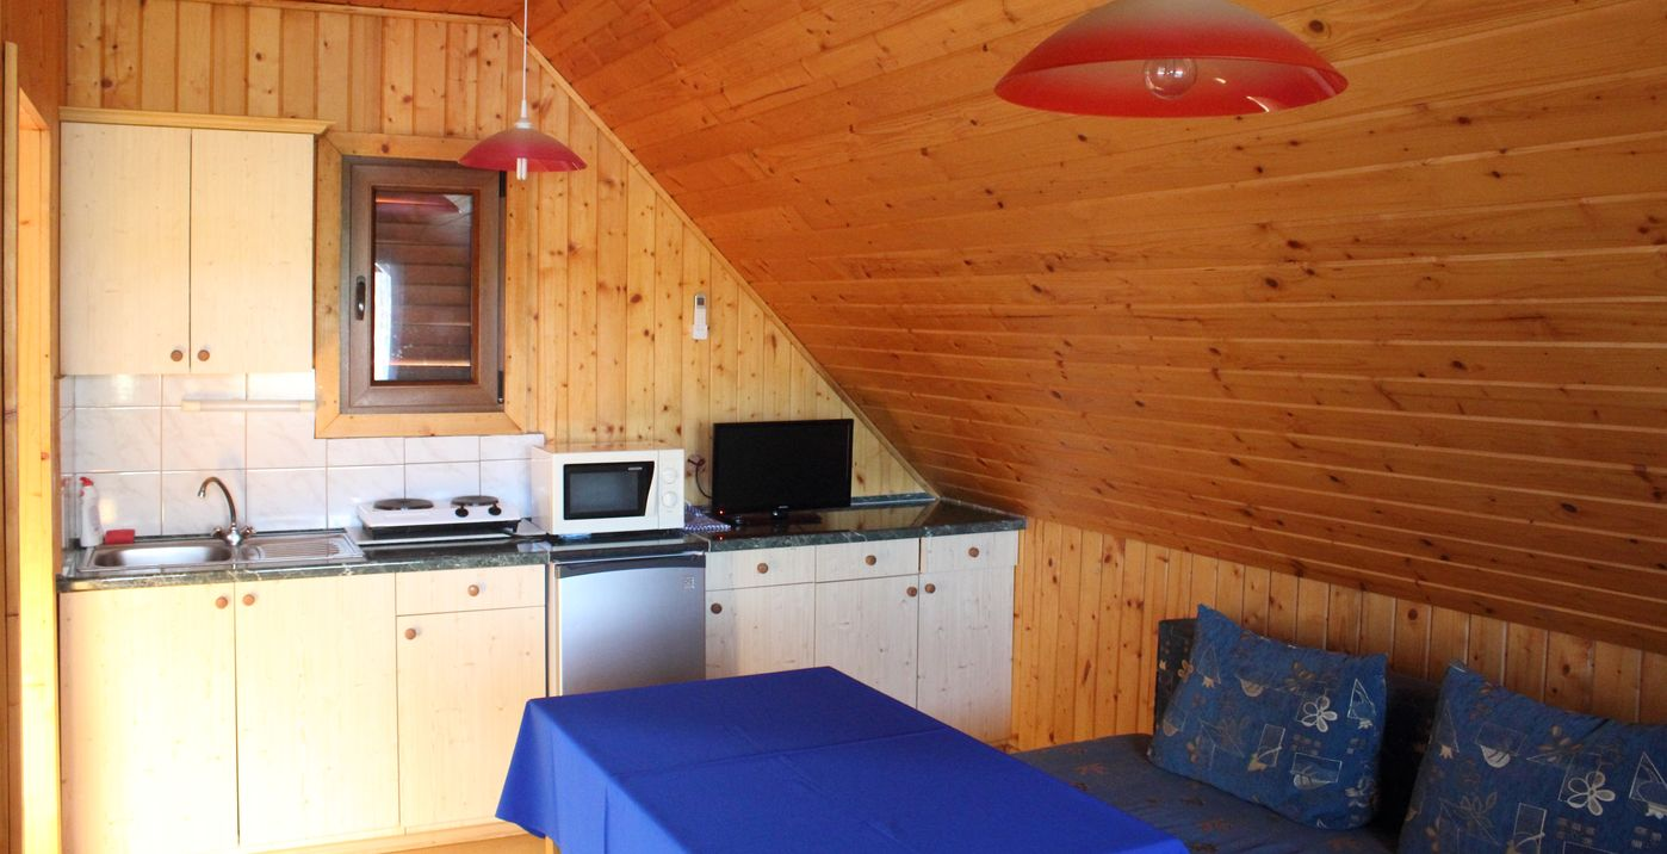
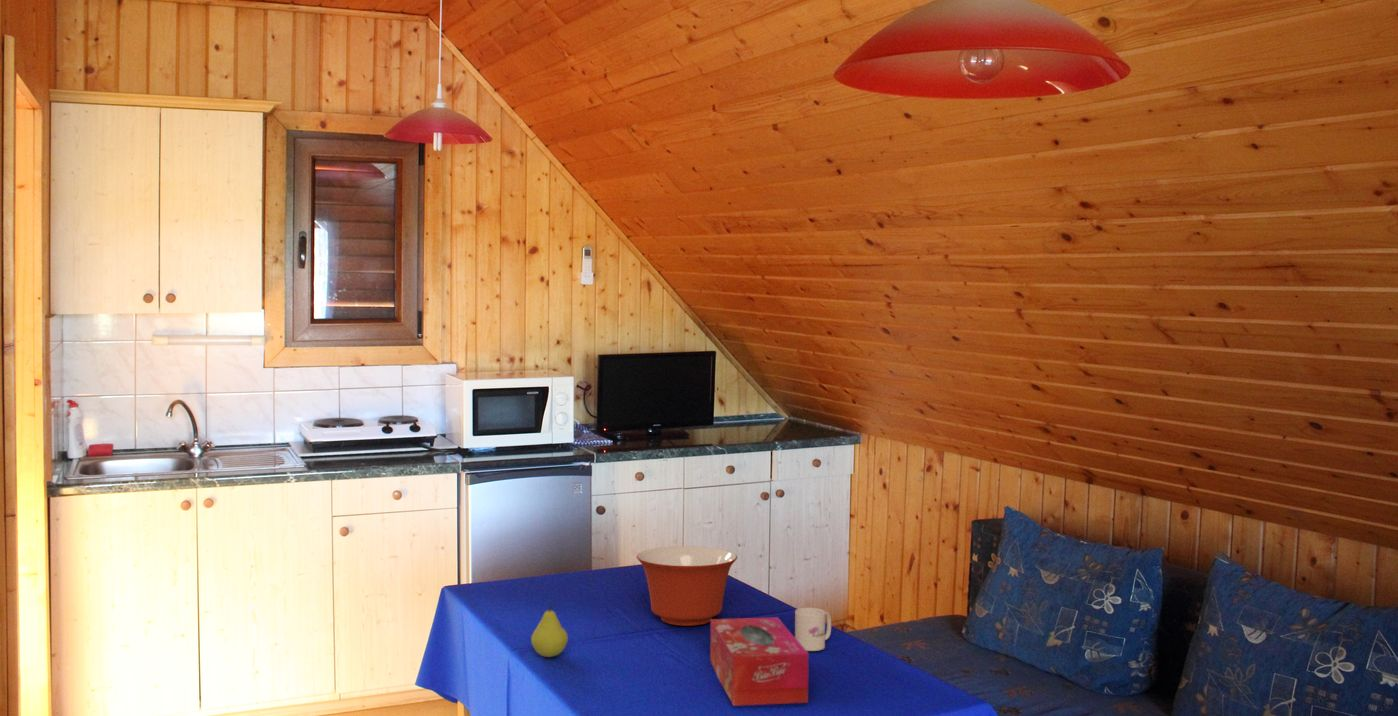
+ mixing bowl [636,545,738,627]
+ tissue box [709,616,810,707]
+ mug [794,607,832,652]
+ fruit [530,602,569,658]
